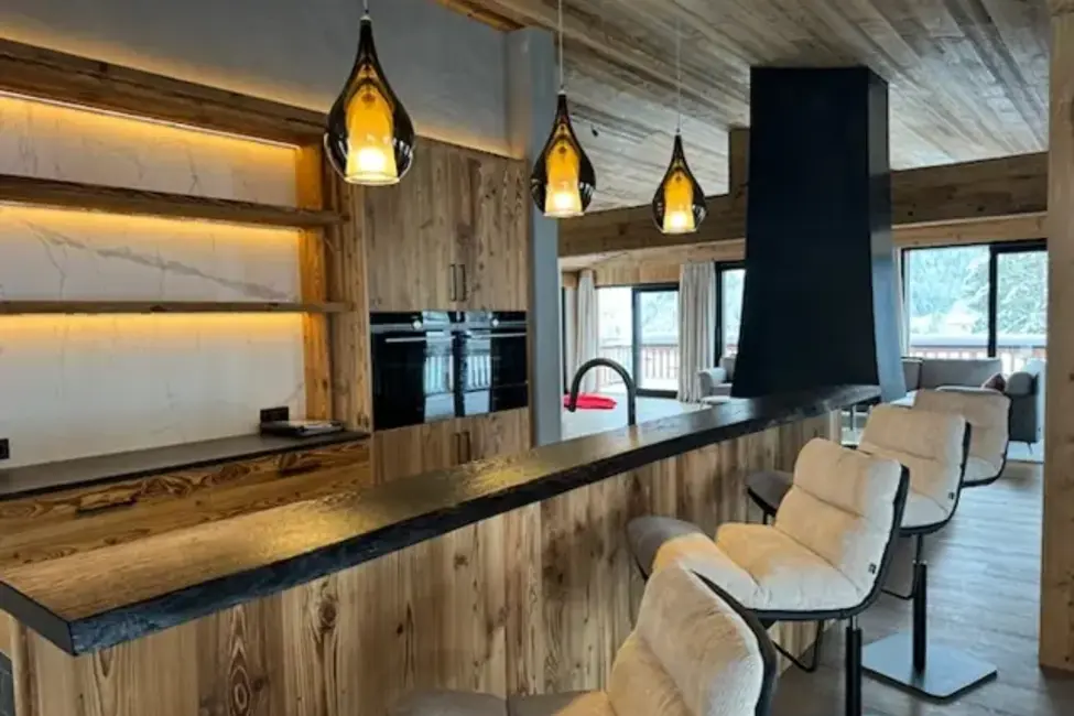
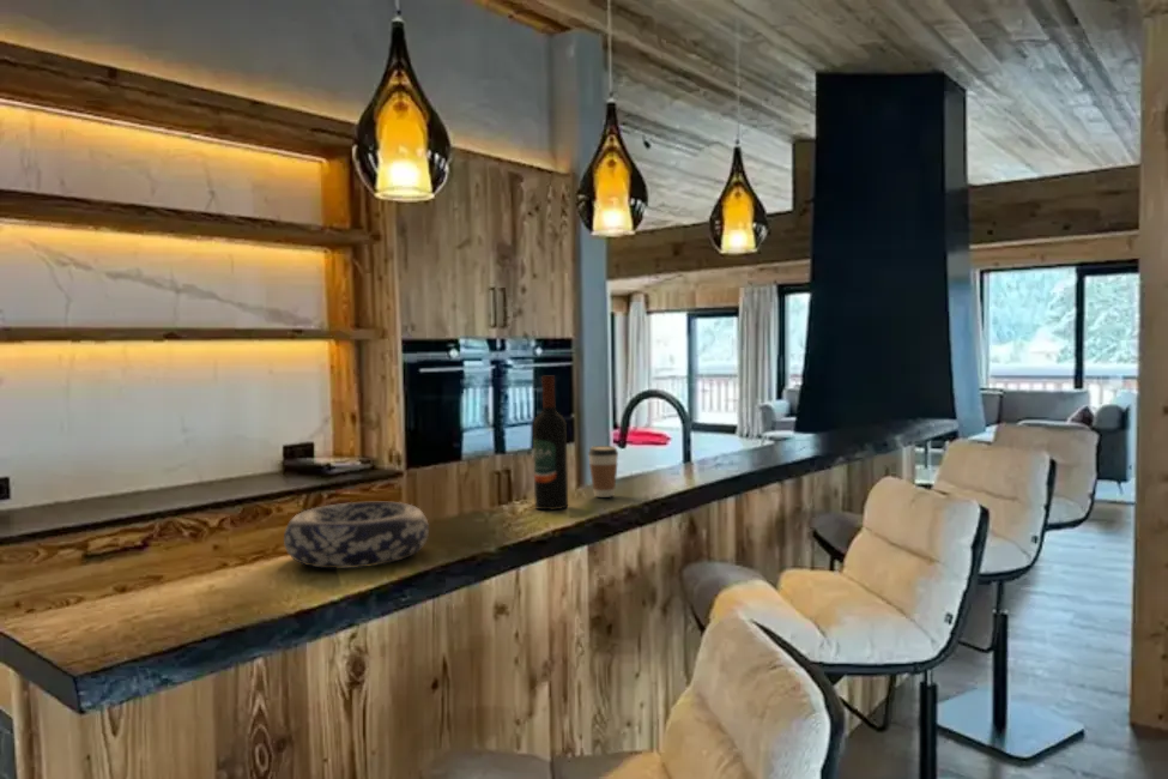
+ decorative bowl [283,501,430,569]
+ coffee cup [587,445,619,499]
+ wine bottle [532,375,569,511]
